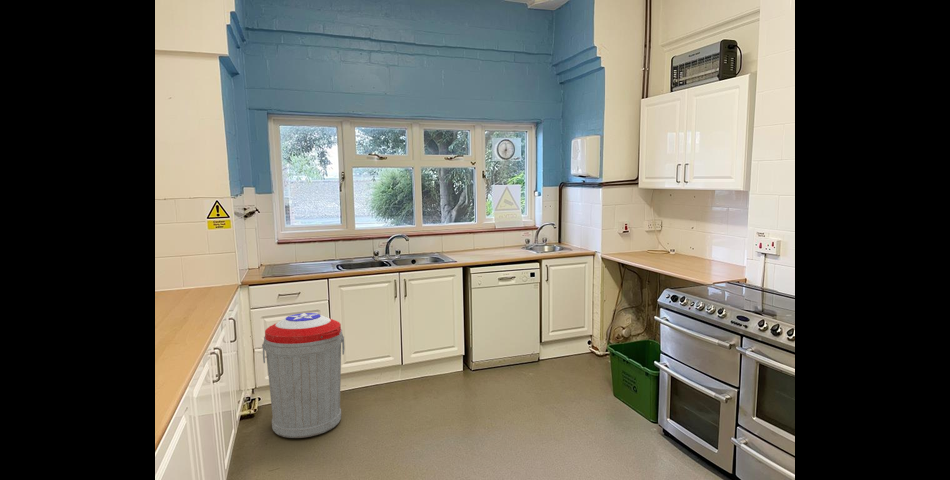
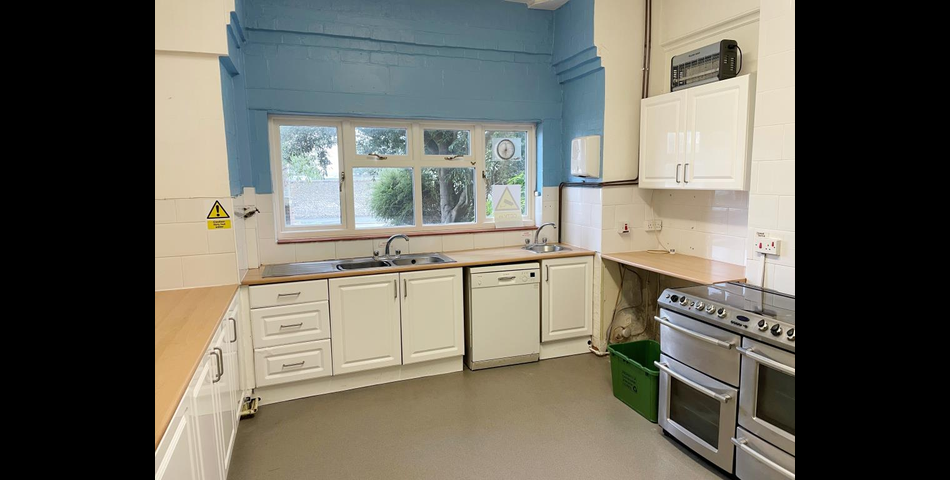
- trash can [261,312,346,439]
